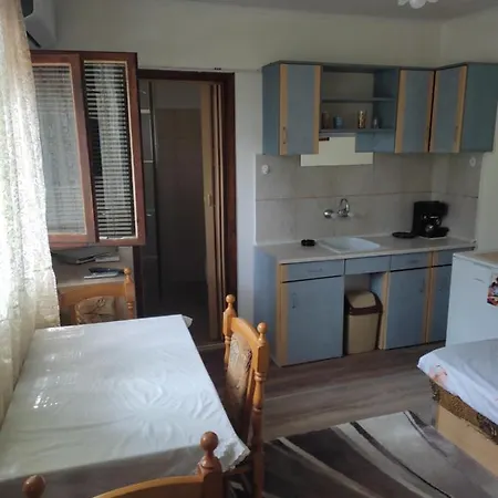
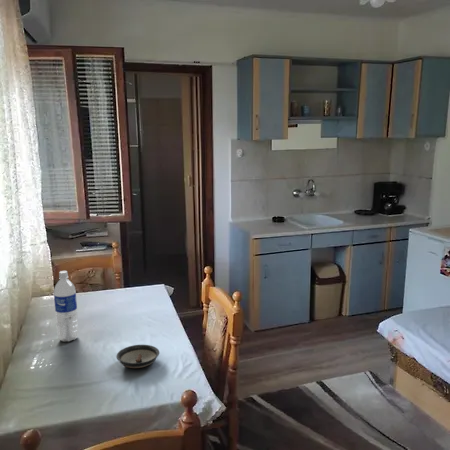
+ water bottle [53,270,79,343]
+ saucer [115,344,160,369]
